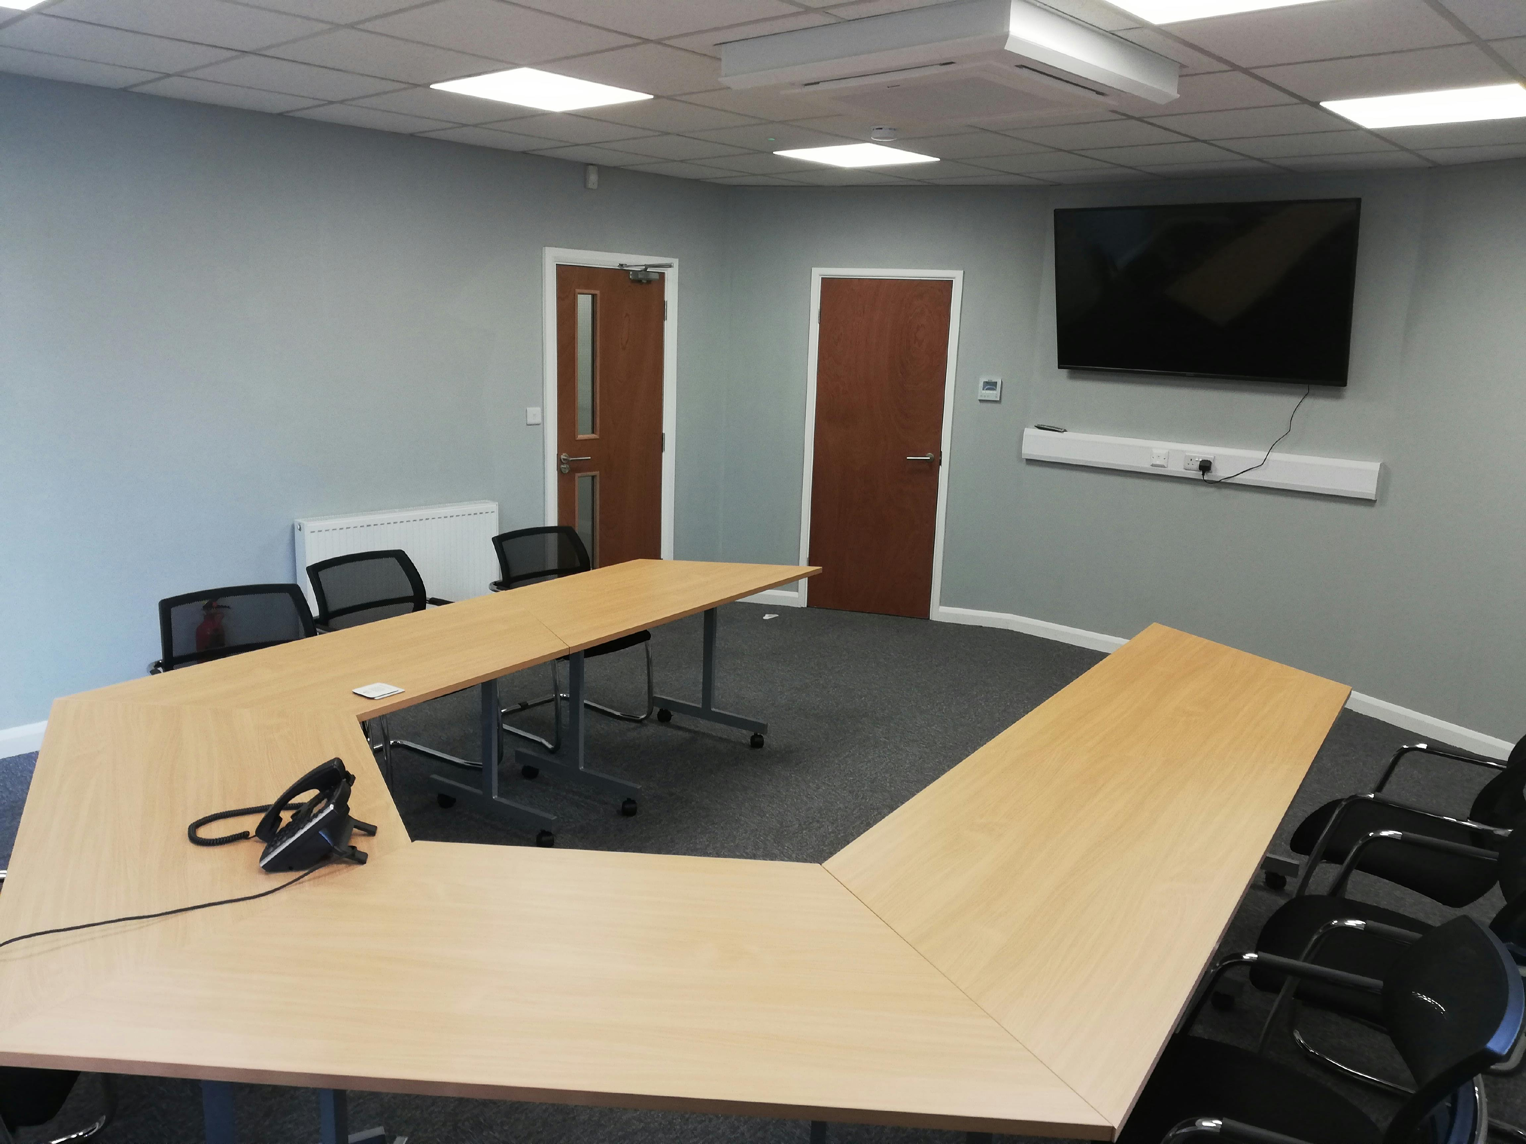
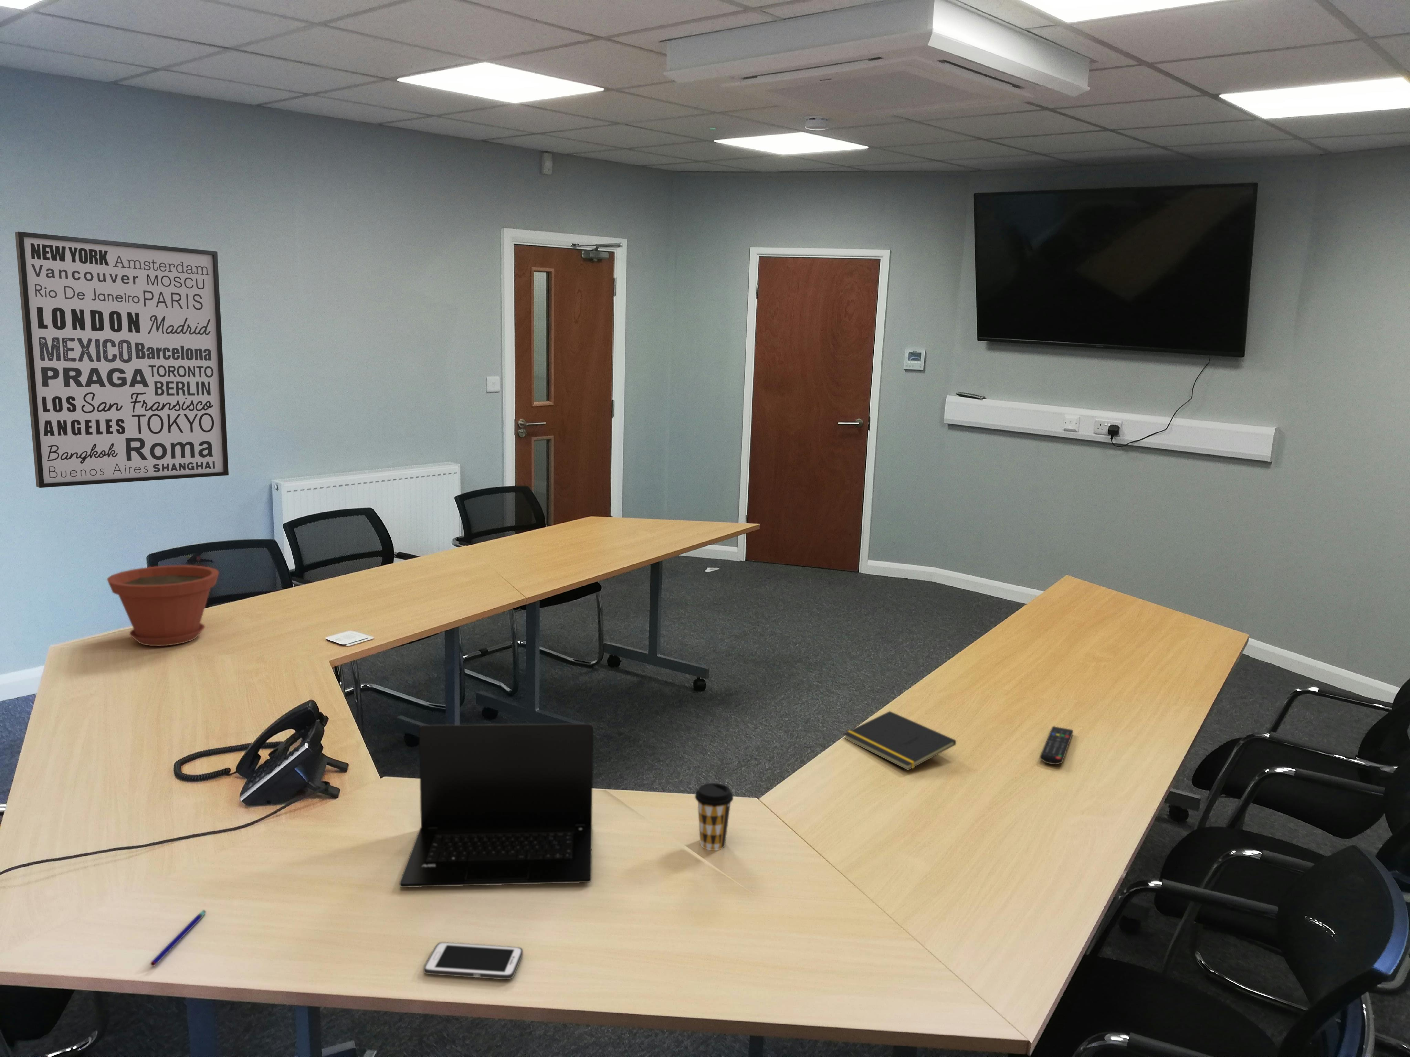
+ laptop [400,723,594,888]
+ cell phone [423,942,523,980]
+ plant pot [107,565,220,646]
+ remote control [1039,726,1074,765]
+ wall art [14,231,229,489]
+ coffee cup [695,783,734,850]
+ pen [150,909,207,966]
+ notepad [843,711,956,771]
